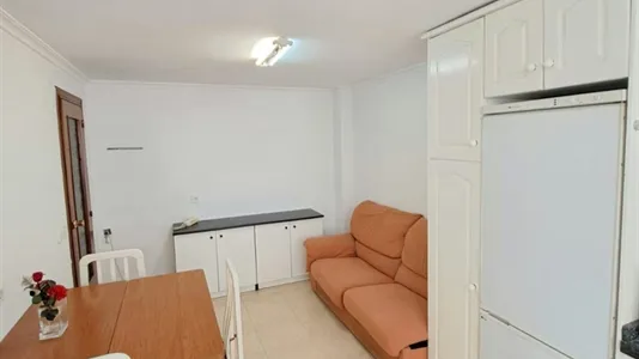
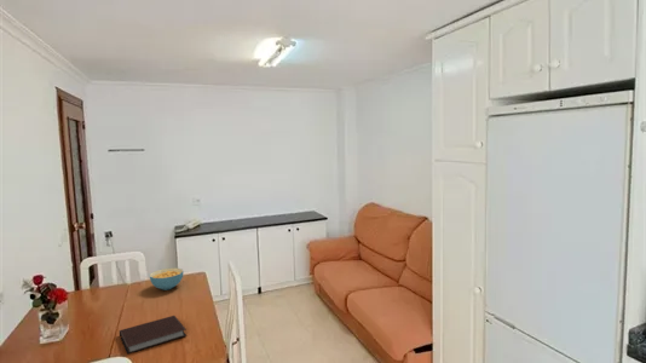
+ notebook [119,315,188,355]
+ cereal bowl [149,267,185,290]
